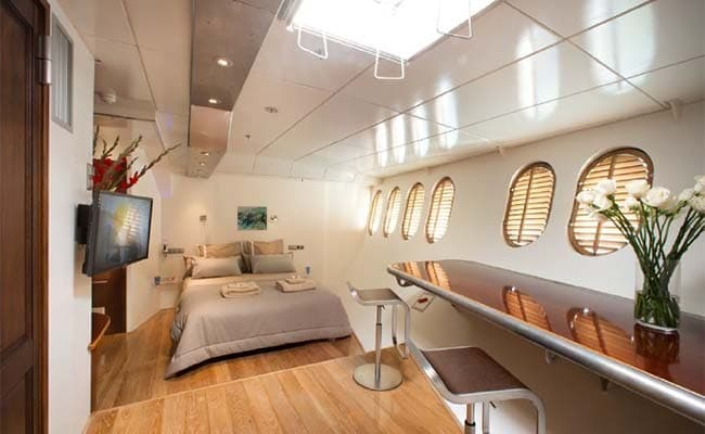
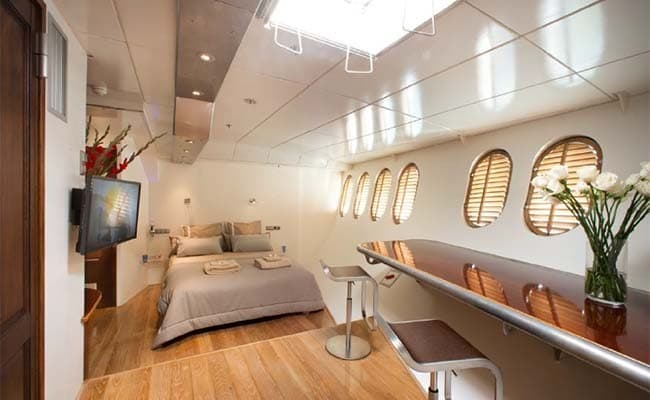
- wall art [236,205,268,232]
